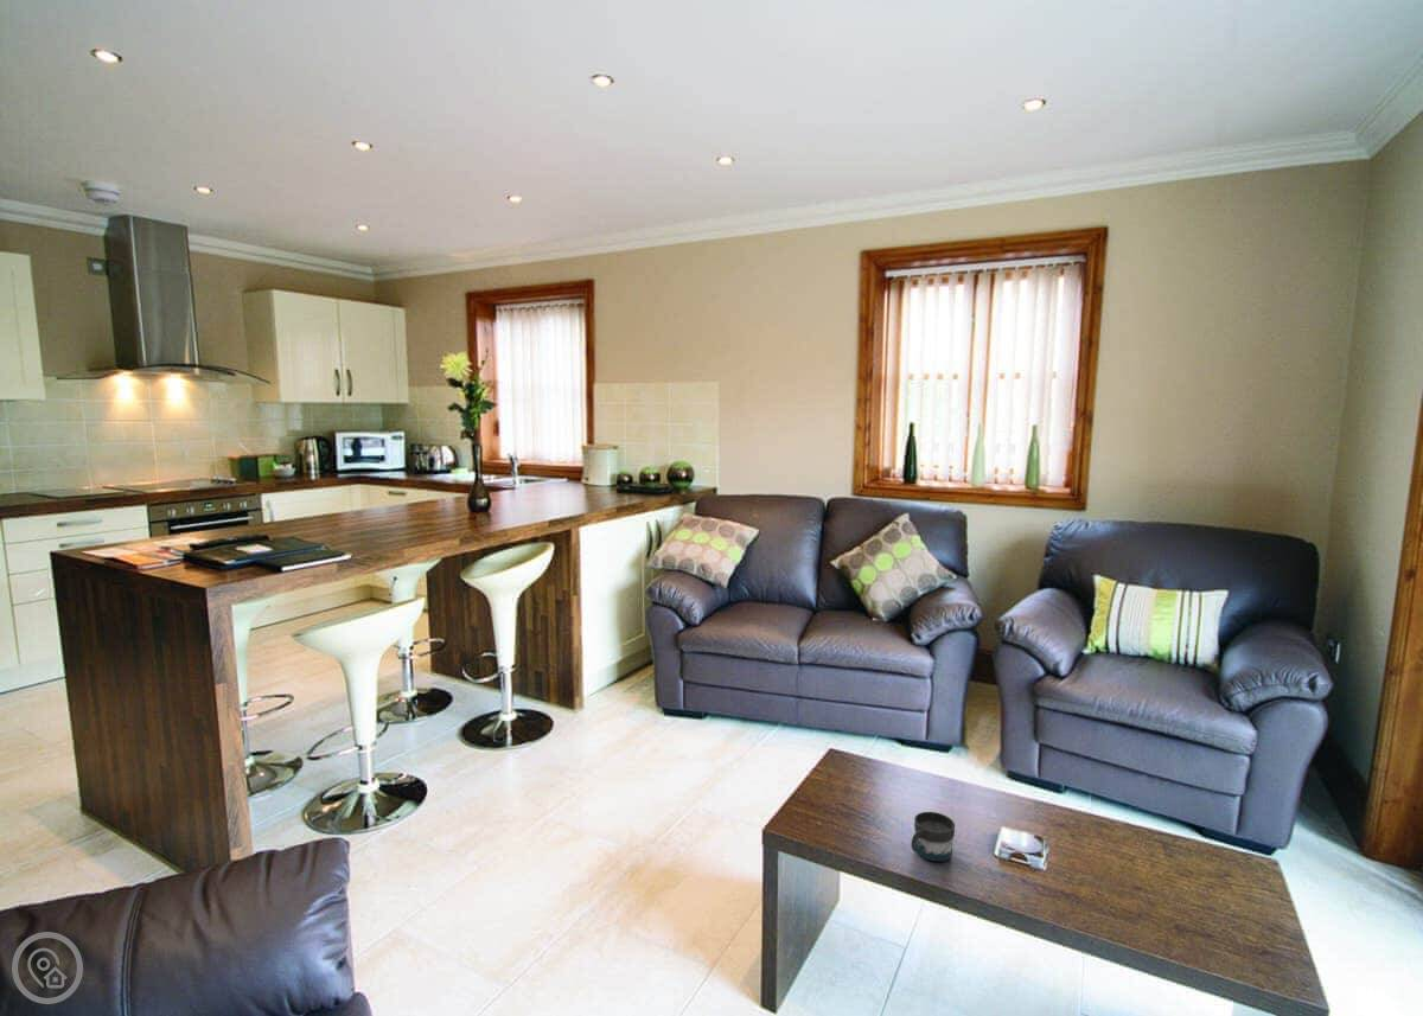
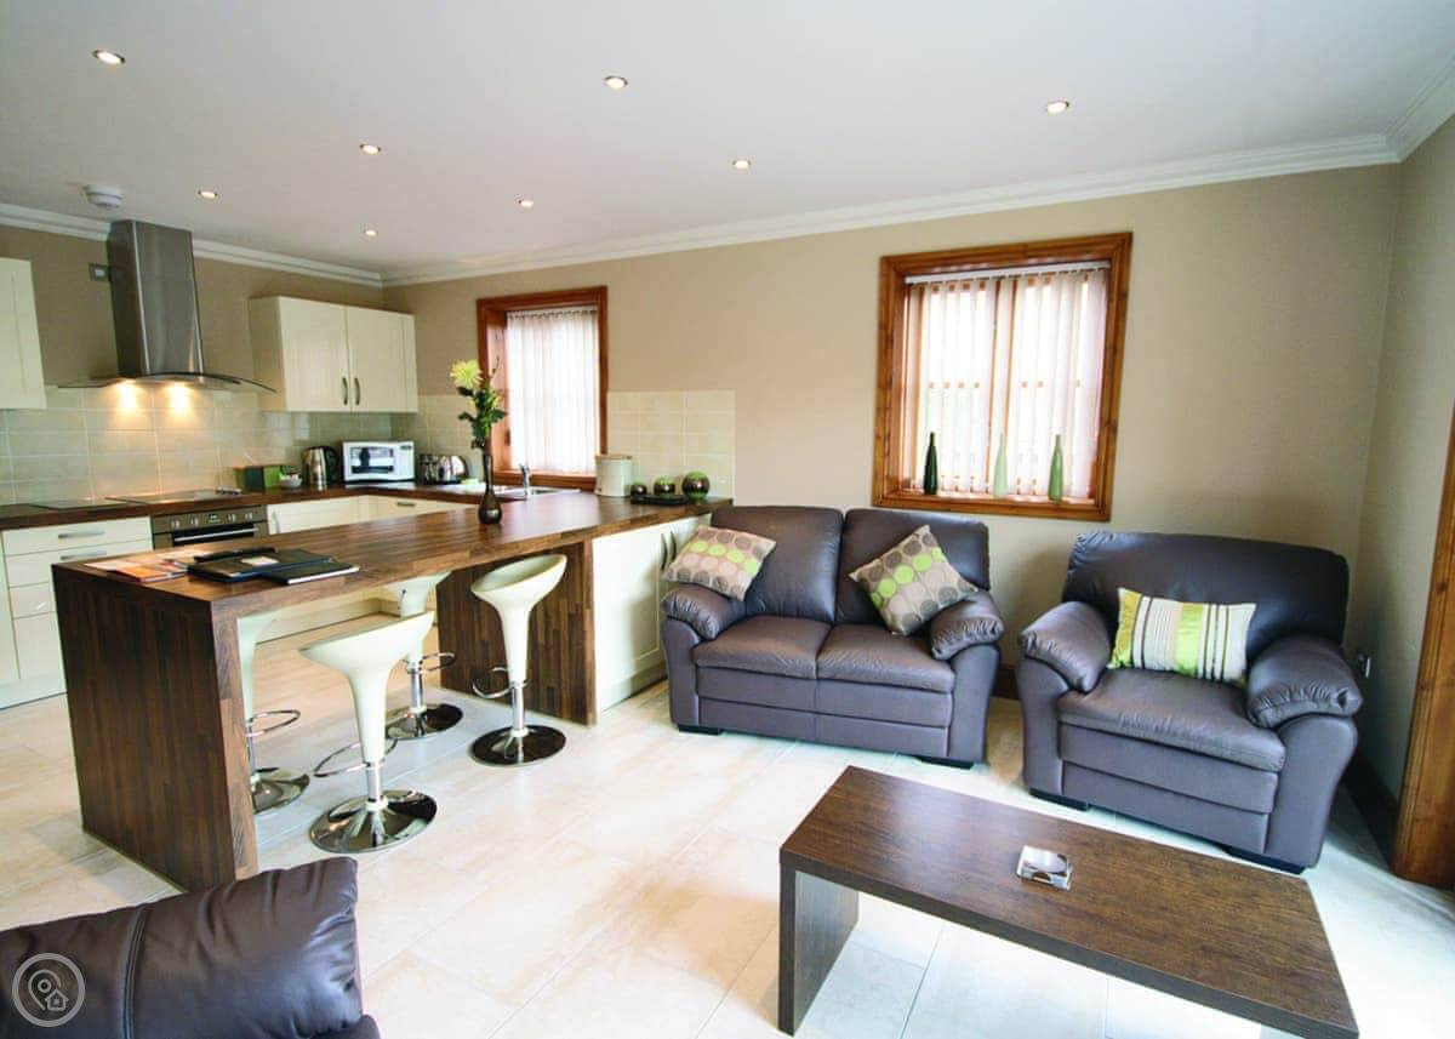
- mug [911,811,956,862]
